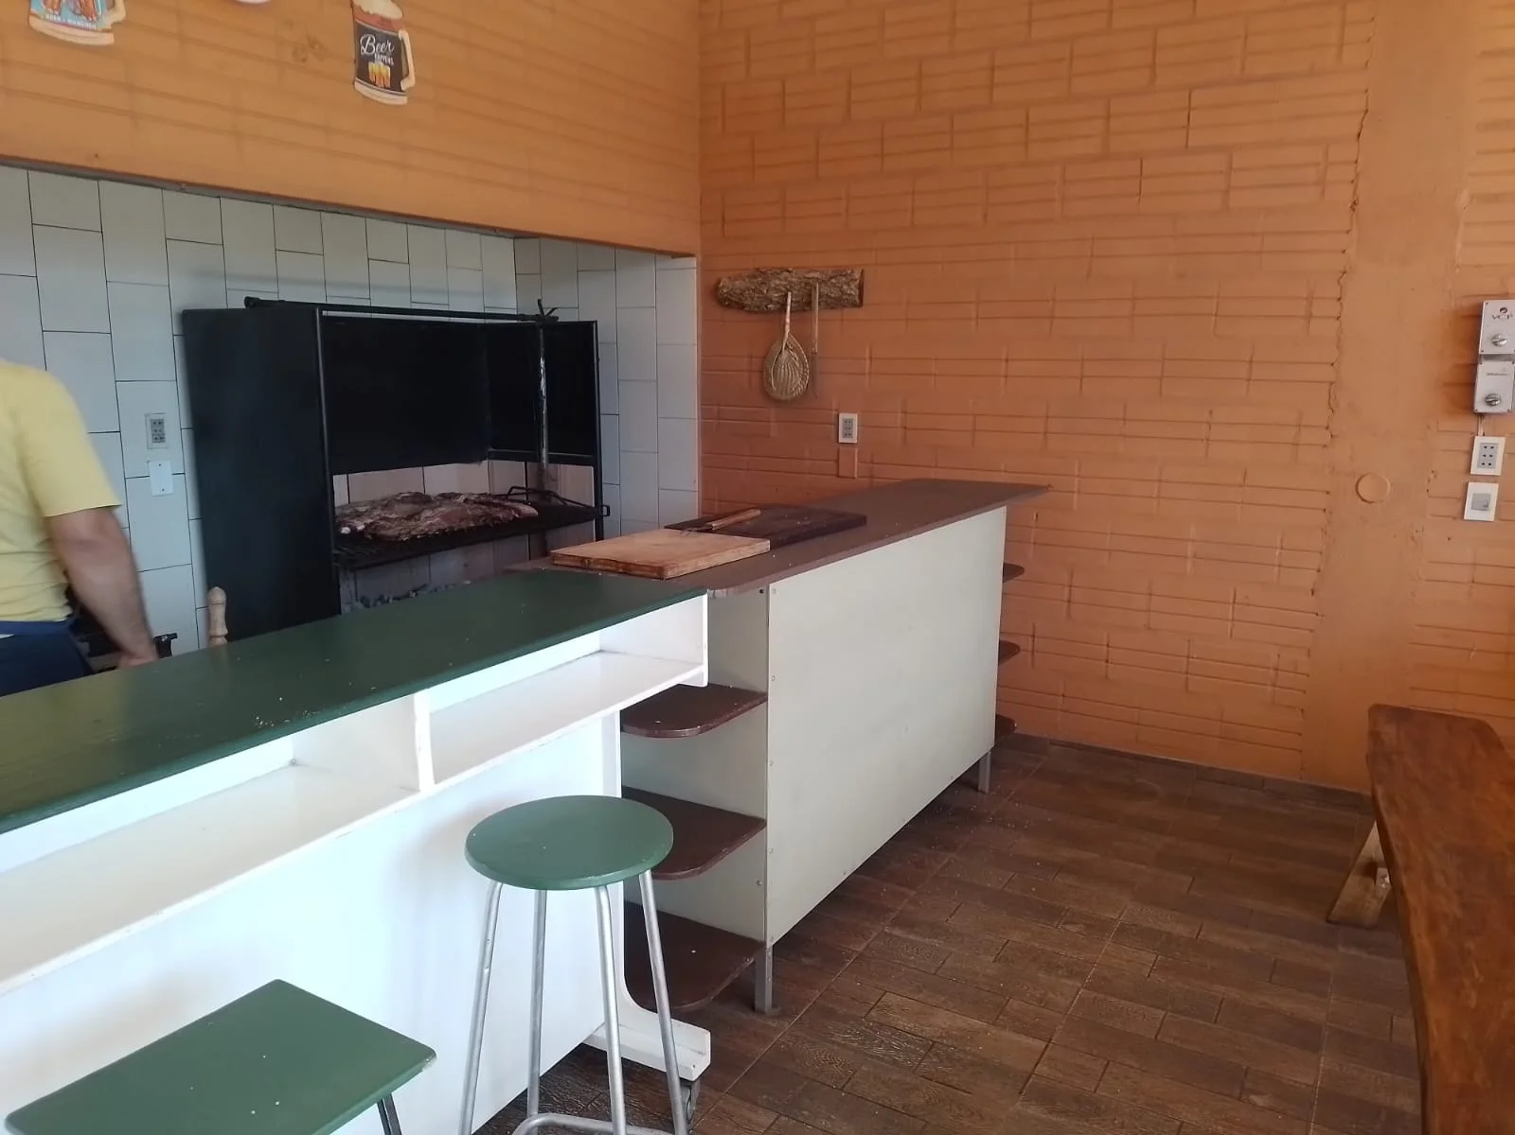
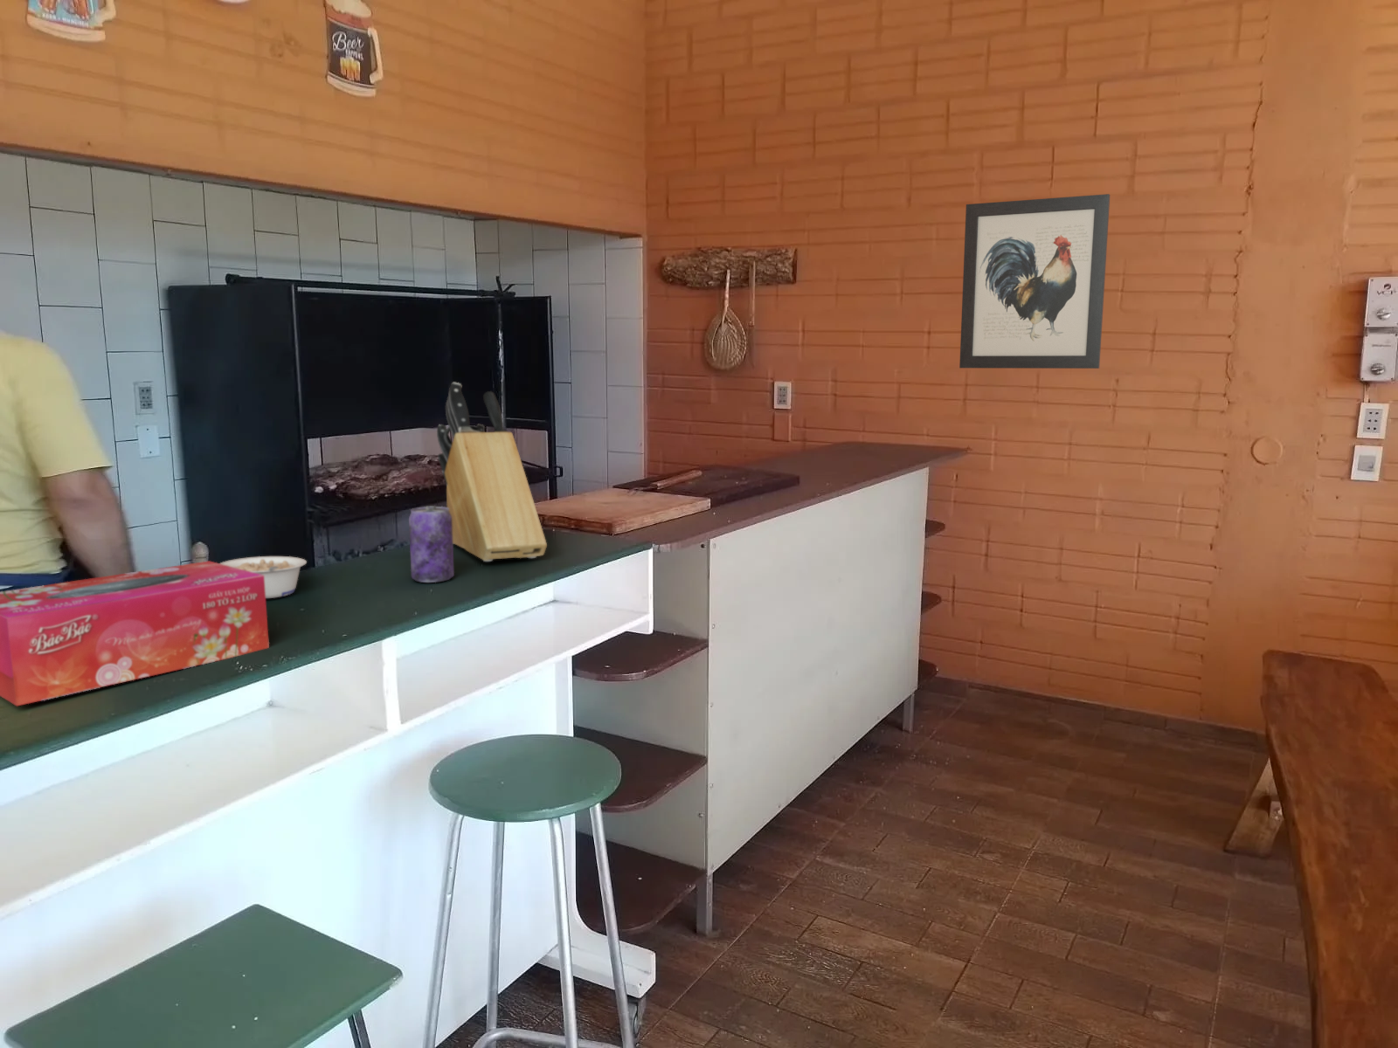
+ tissue box [0,560,270,708]
+ knife block [436,382,548,563]
+ wall art [959,193,1111,370]
+ beverage can [408,505,456,583]
+ legume [219,556,307,599]
